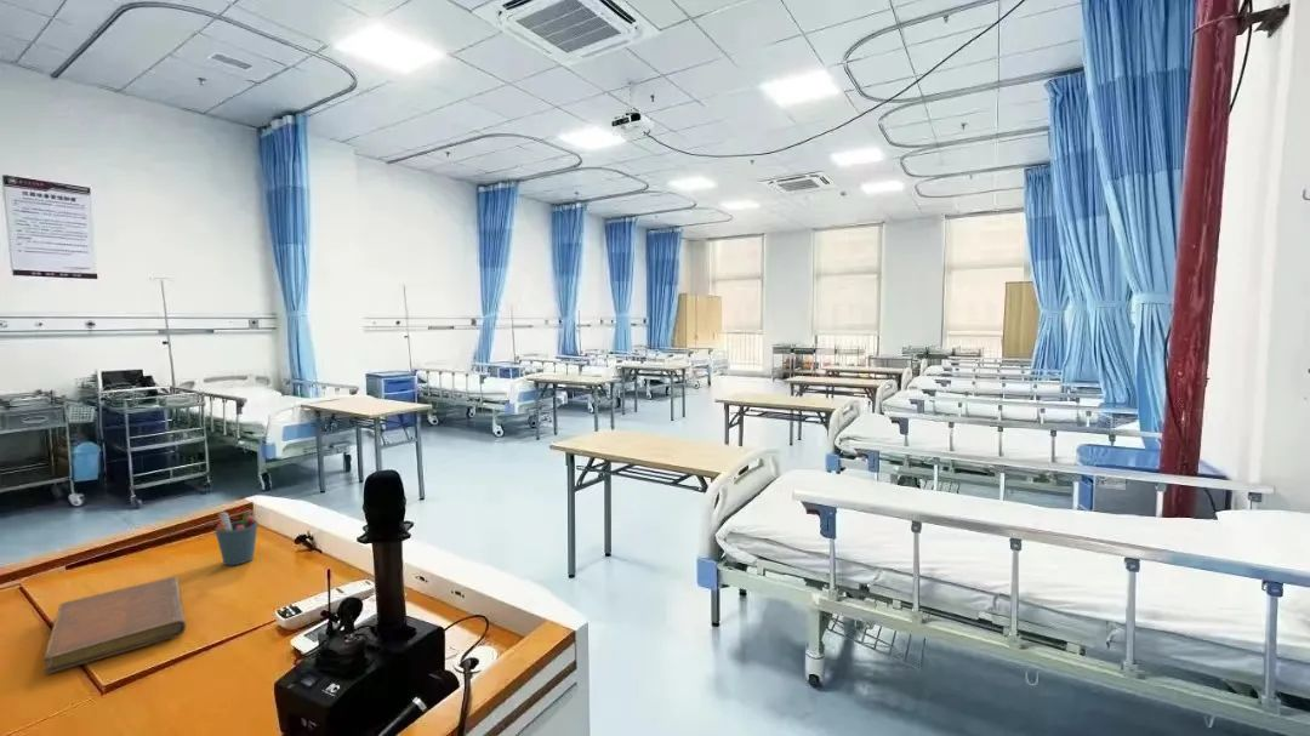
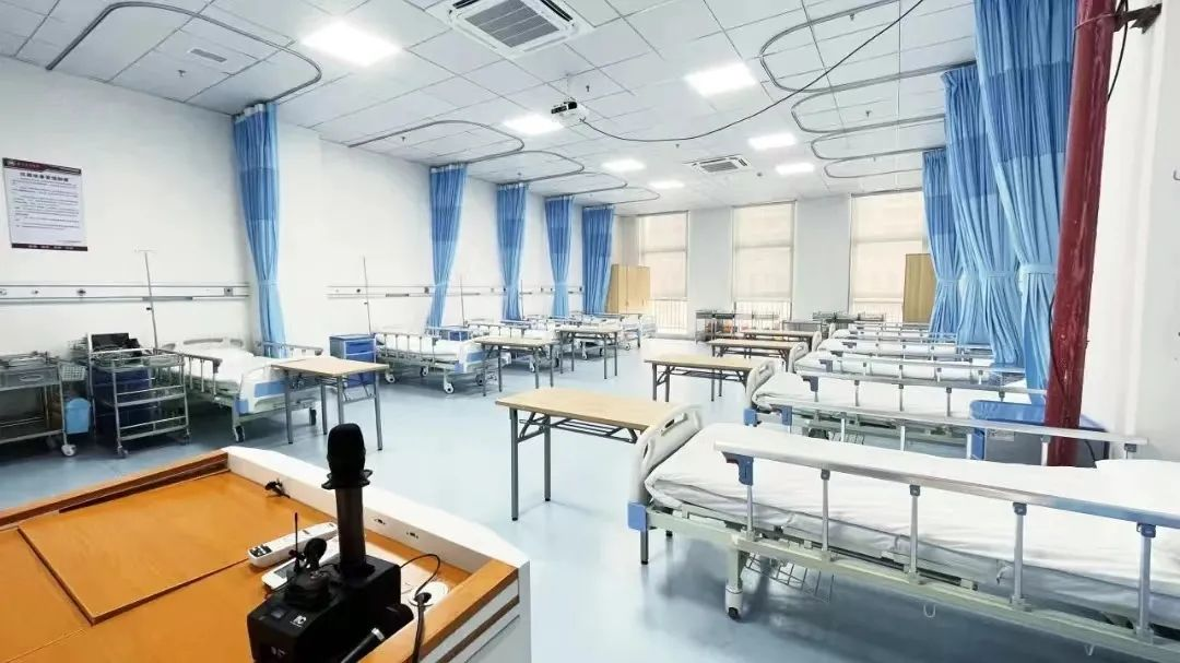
- notebook [42,576,187,675]
- pen holder [213,509,260,566]
